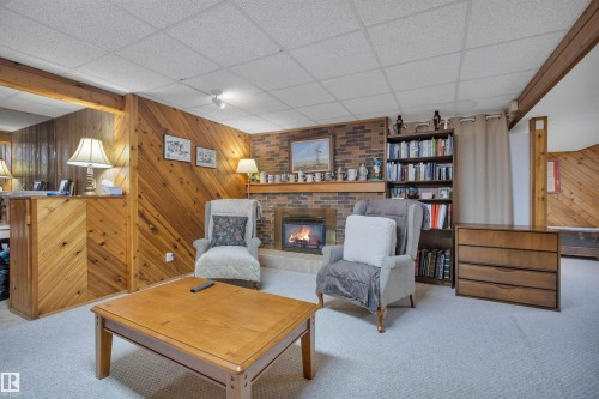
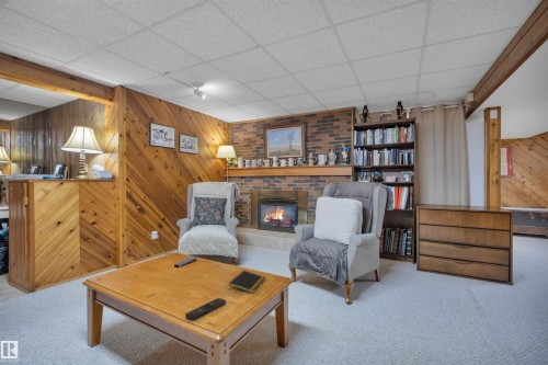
+ notepad [228,270,266,294]
+ remote control [184,297,227,321]
